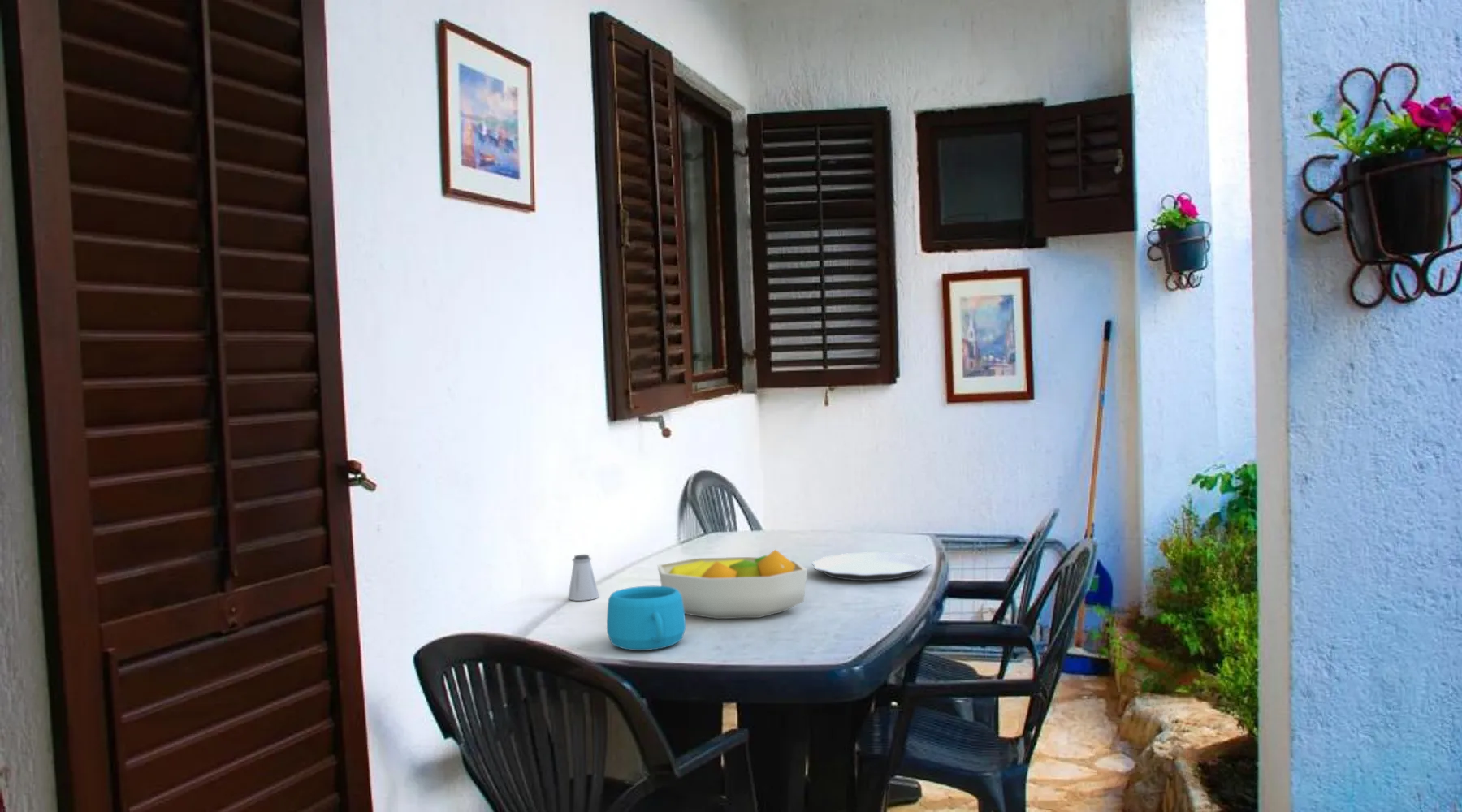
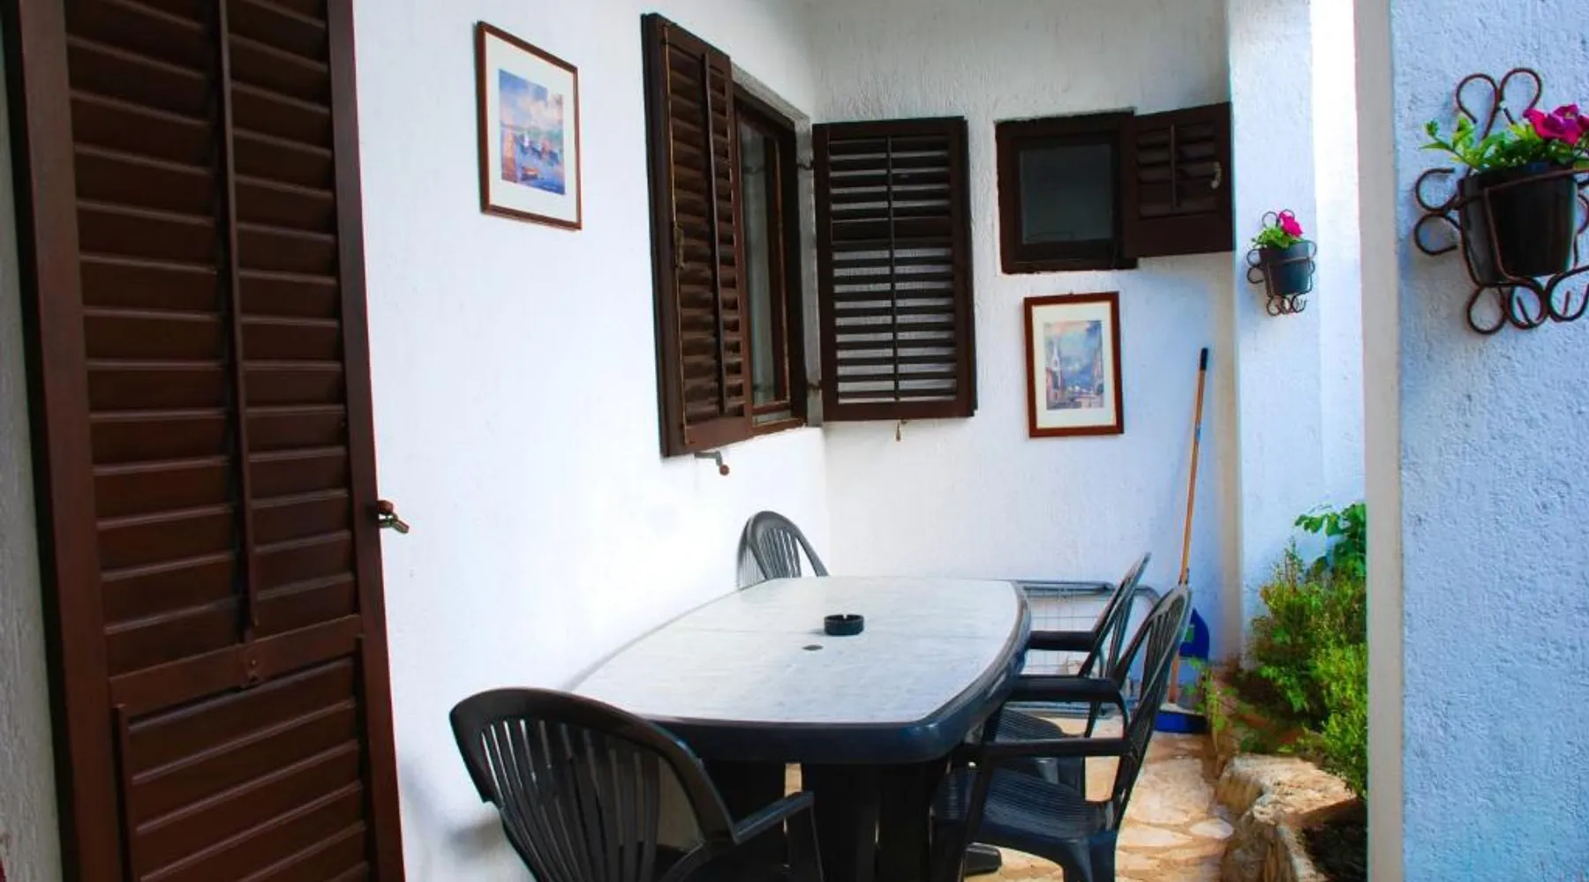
- fruit bowl [657,549,808,620]
- saltshaker [567,554,599,602]
- plate [811,551,932,581]
- cup [606,585,686,651]
